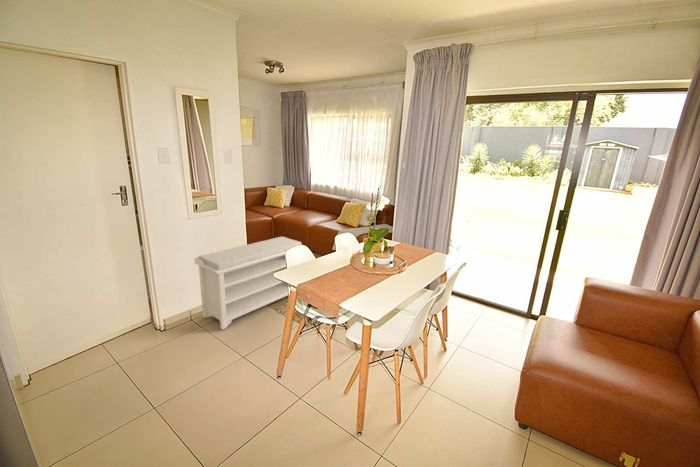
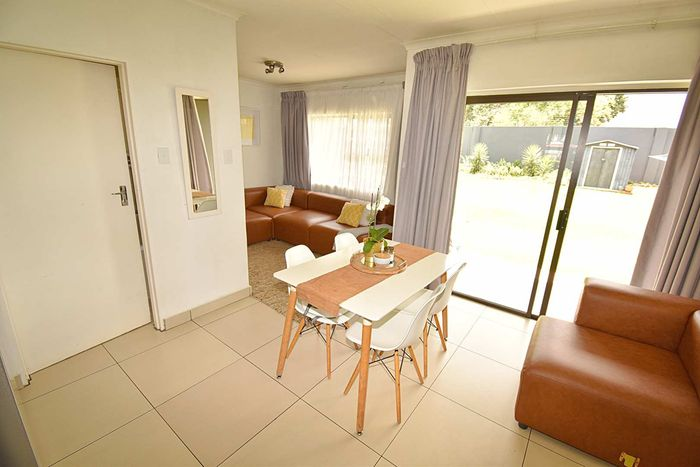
- bench [193,236,303,331]
